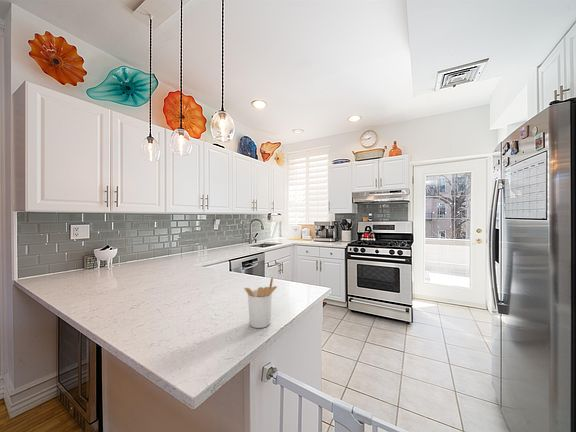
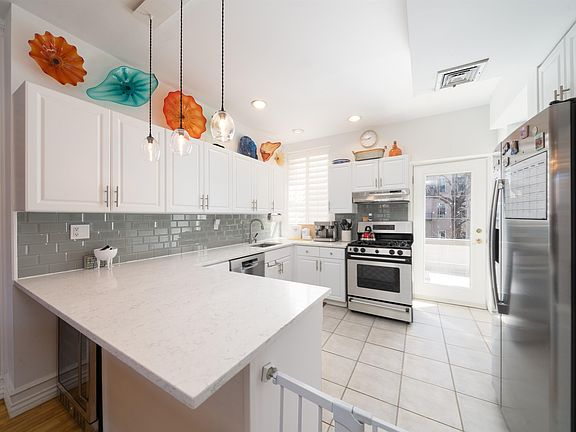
- utensil holder [243,276,278,329]
